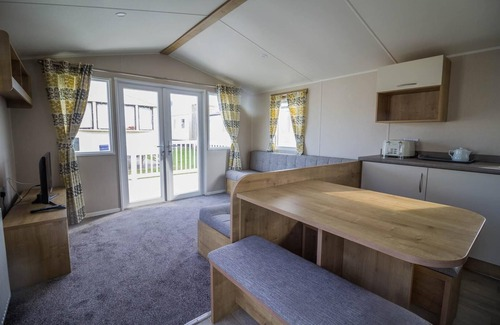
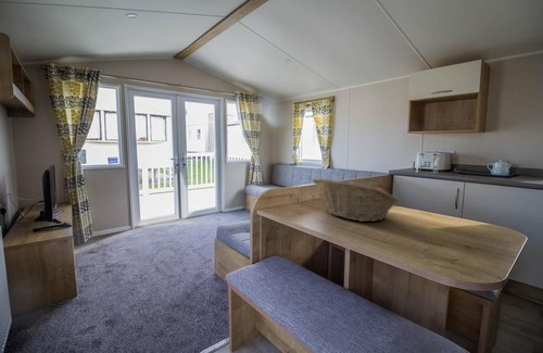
+ fruit basket [311,177,400,223]
